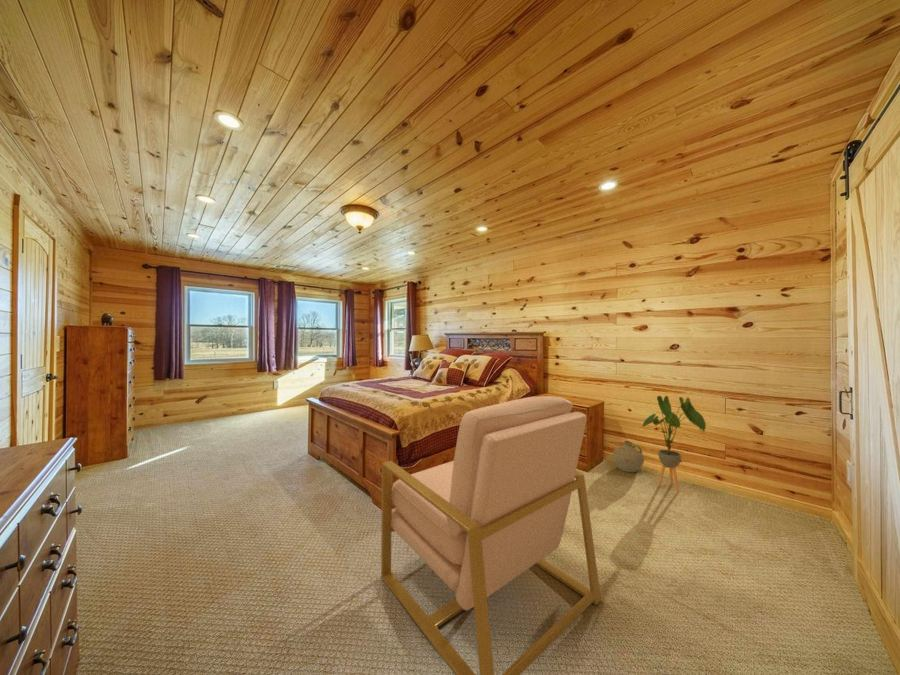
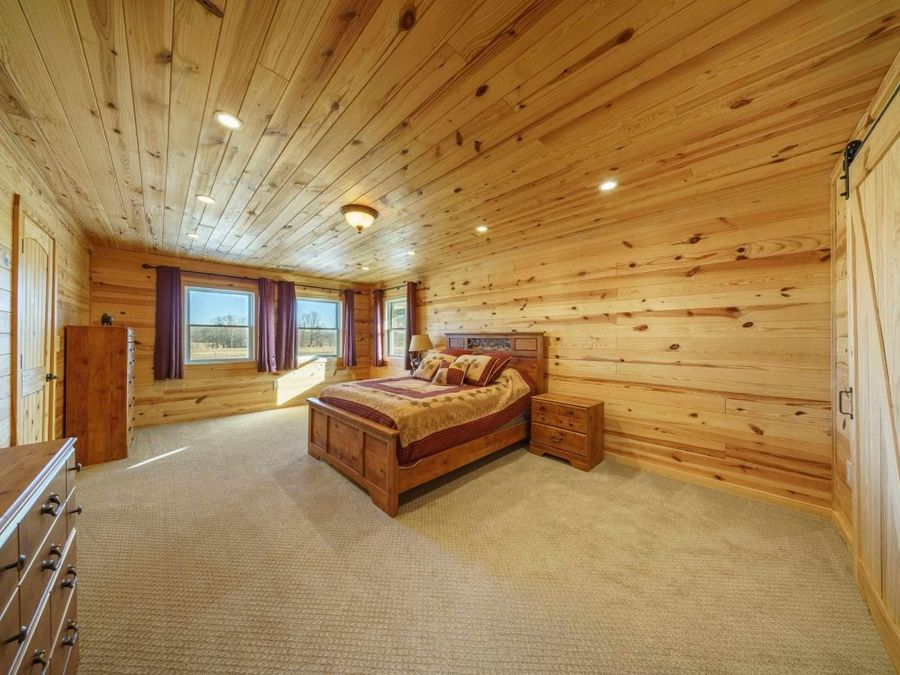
- house plant [641,395,707,493]
- chair [380,395,602,675]
- ceramic jug [612,440,645,473]
